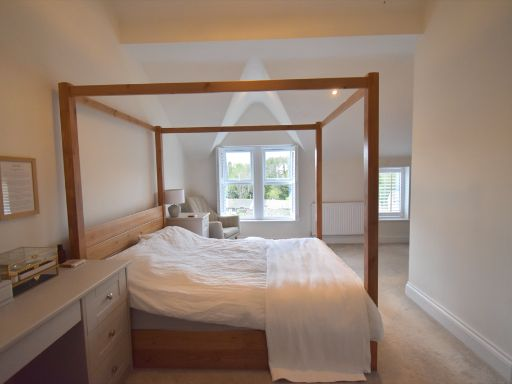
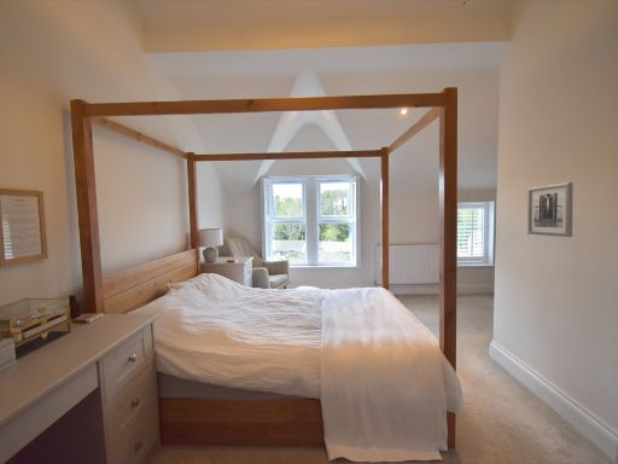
+ wall art [526,181,575,238]
